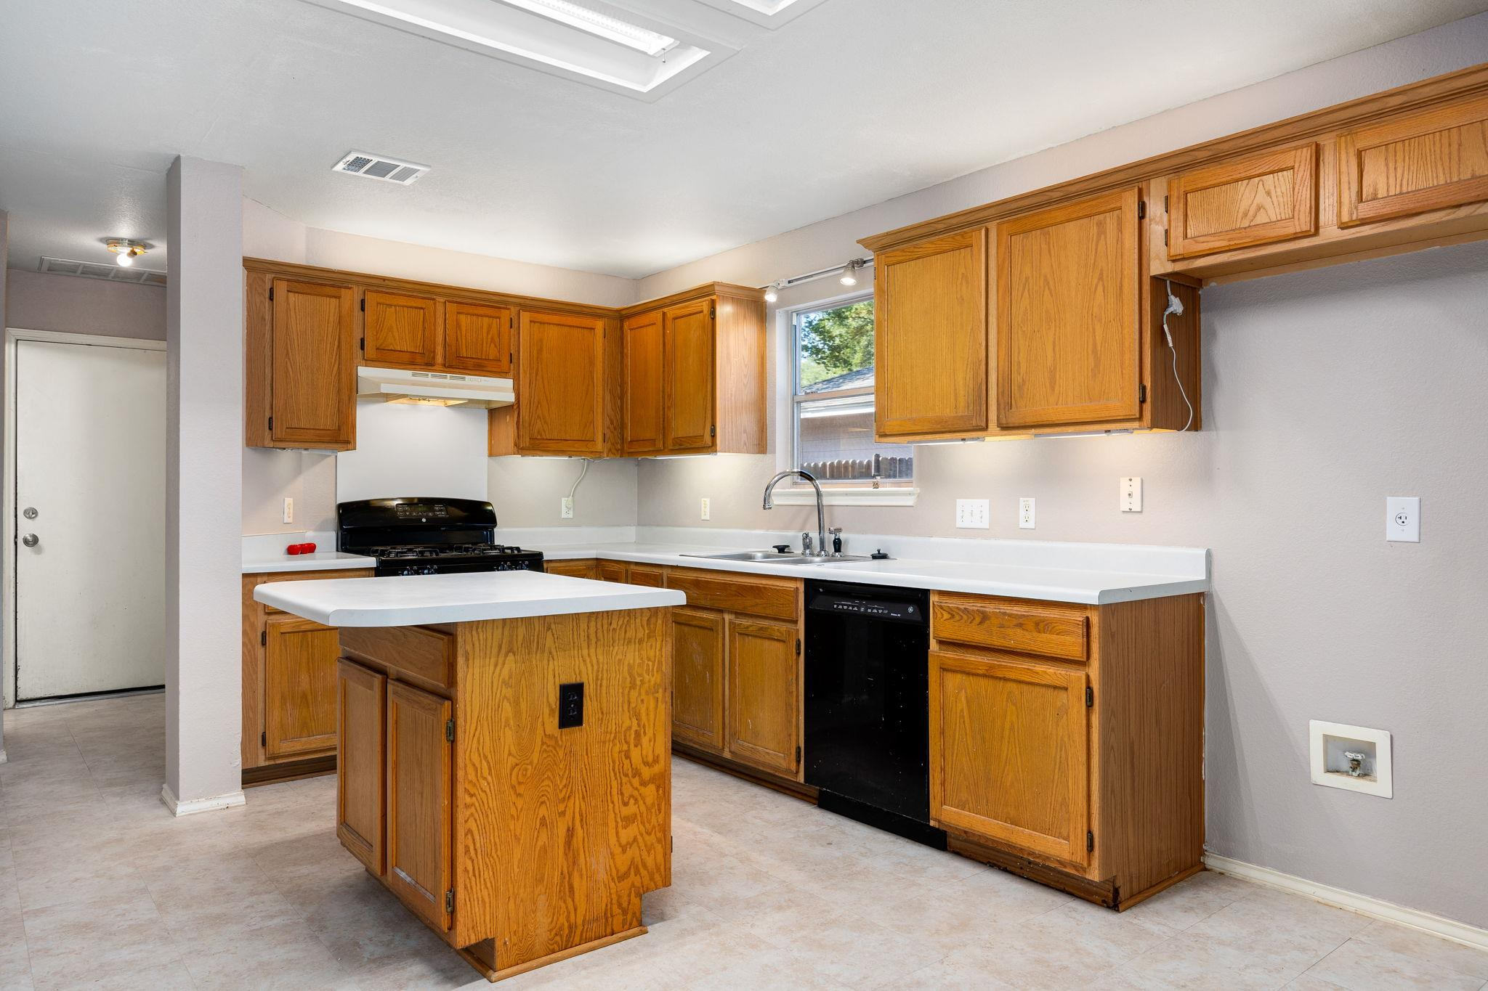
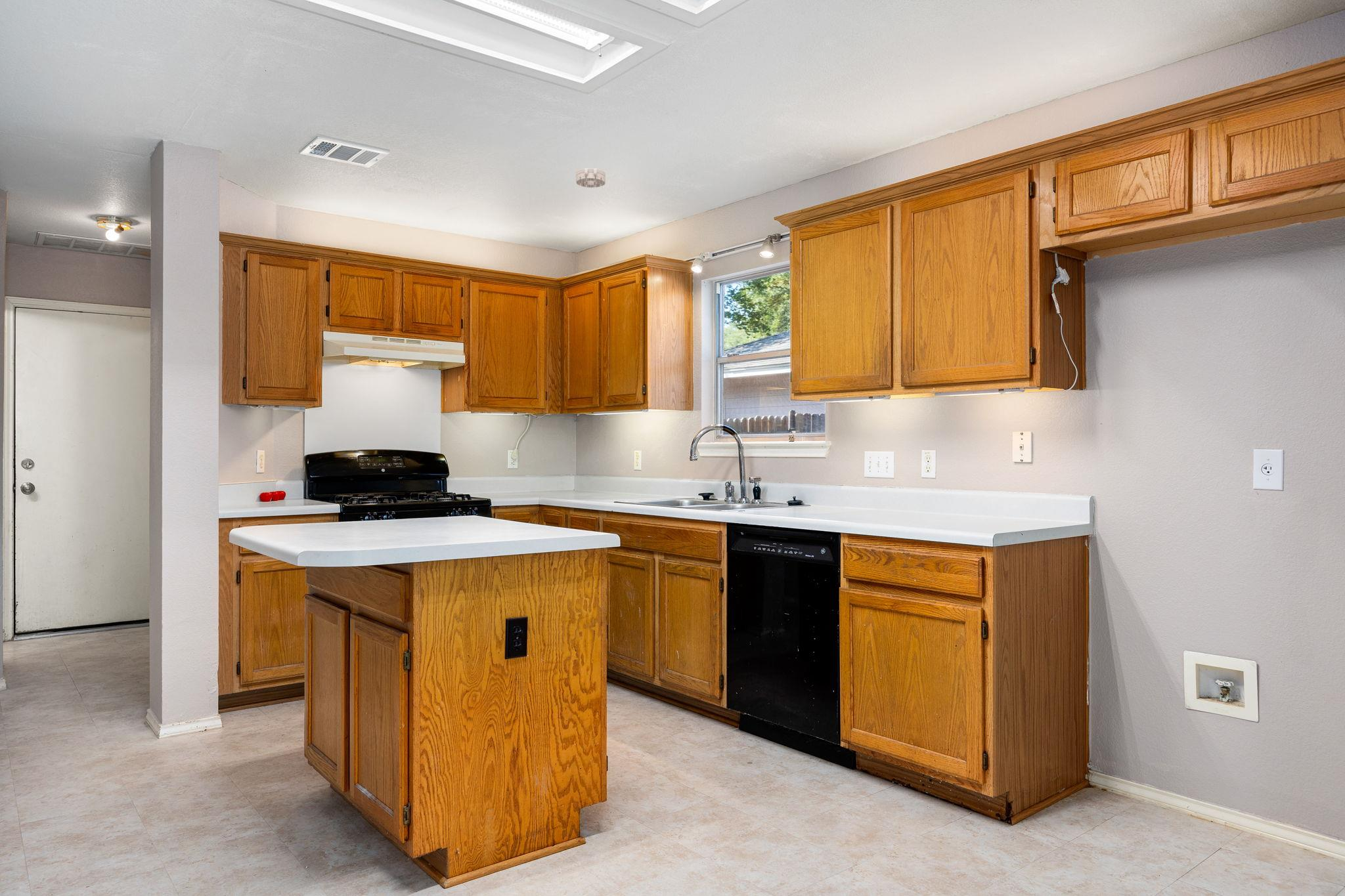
+ smoke detector [575,167,606,188]
